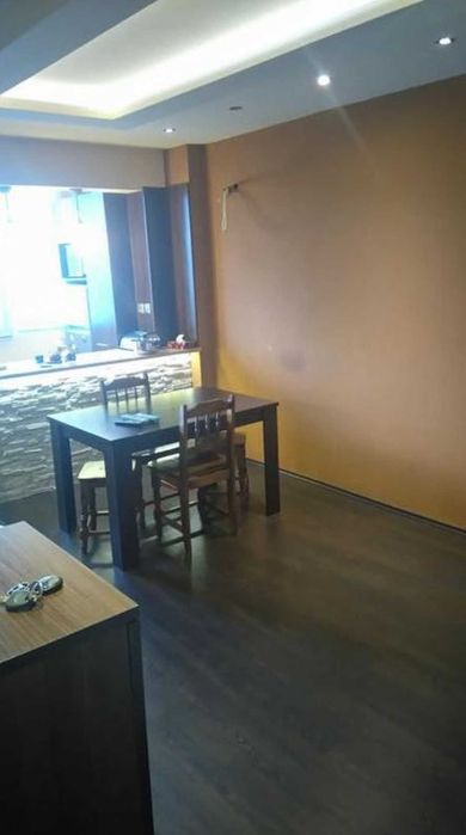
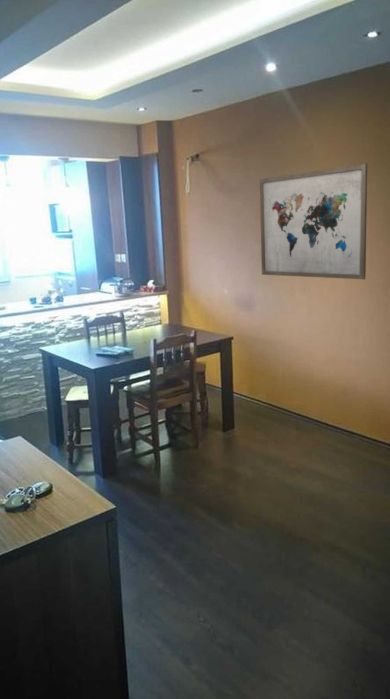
+ wall art [259,163,368,280]
